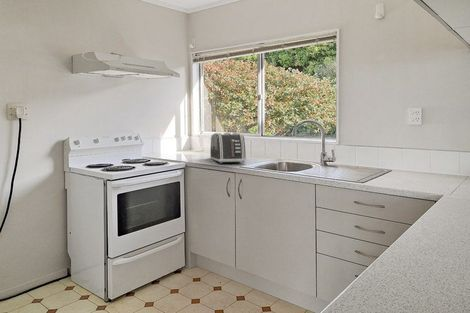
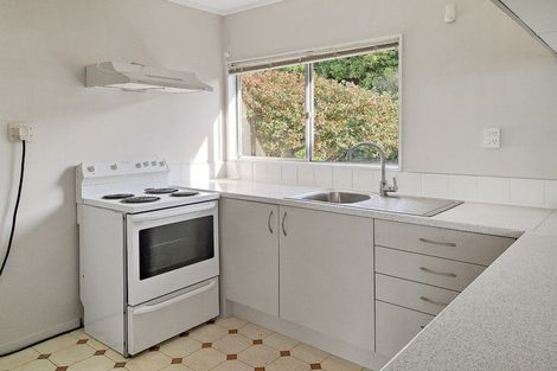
- toaster [209,132,247,164]
